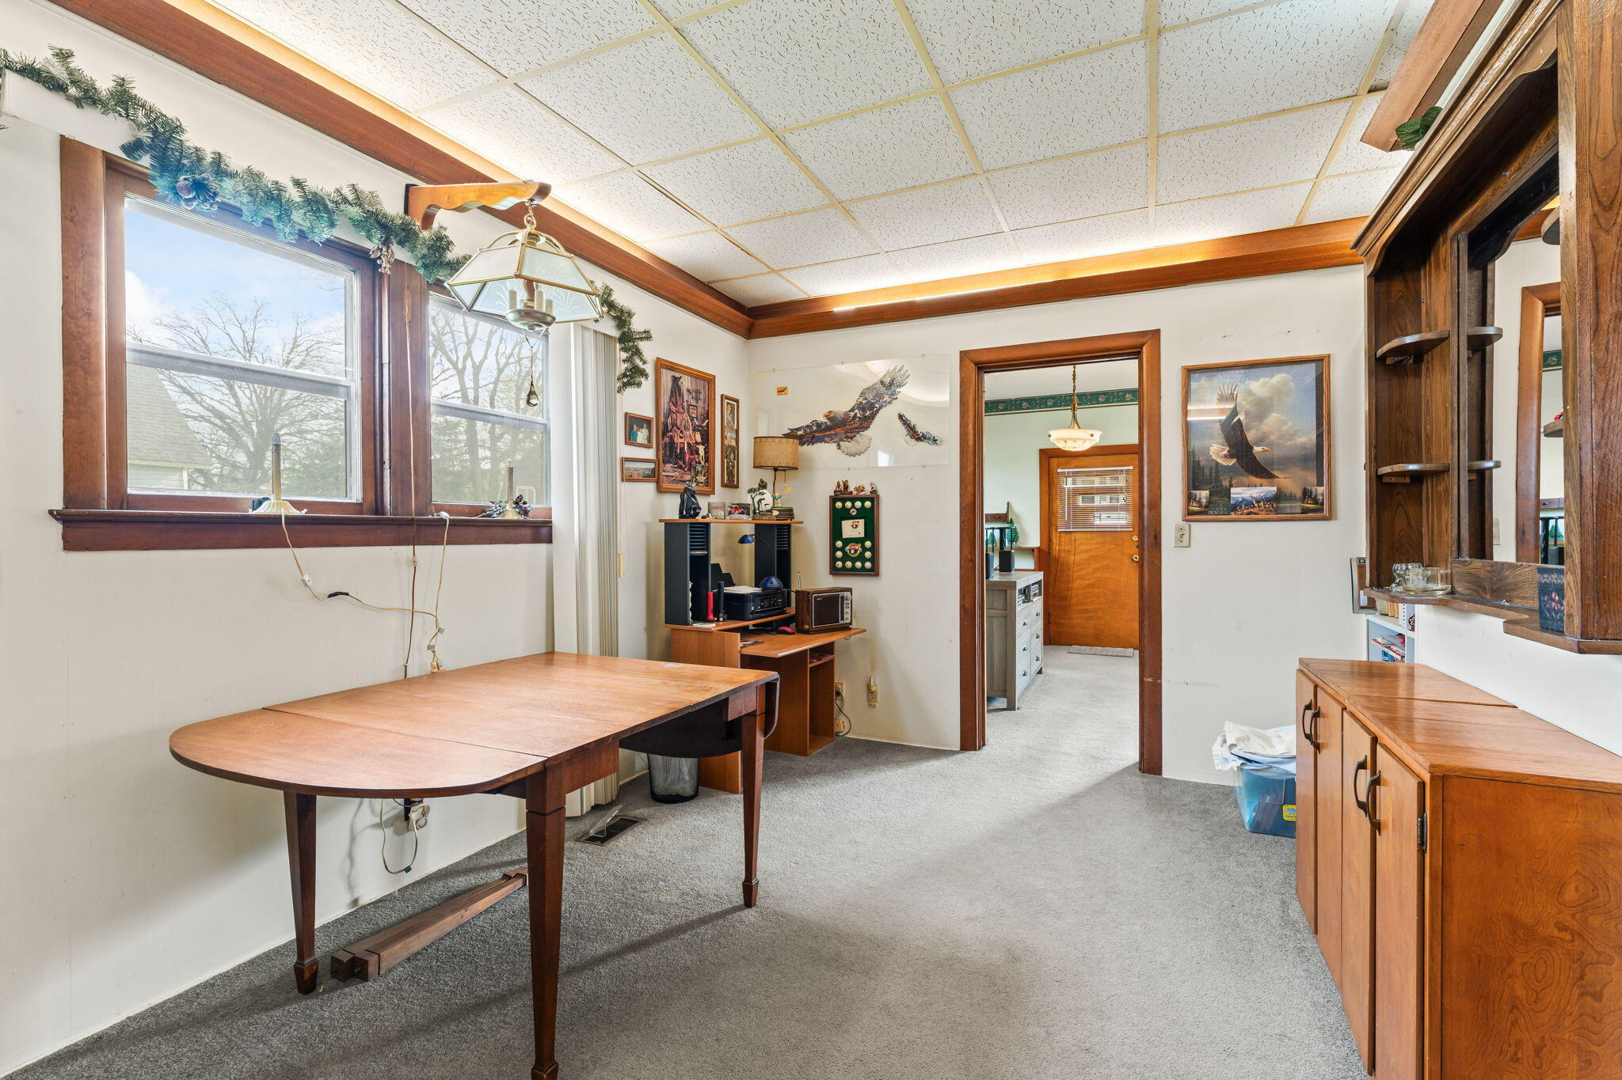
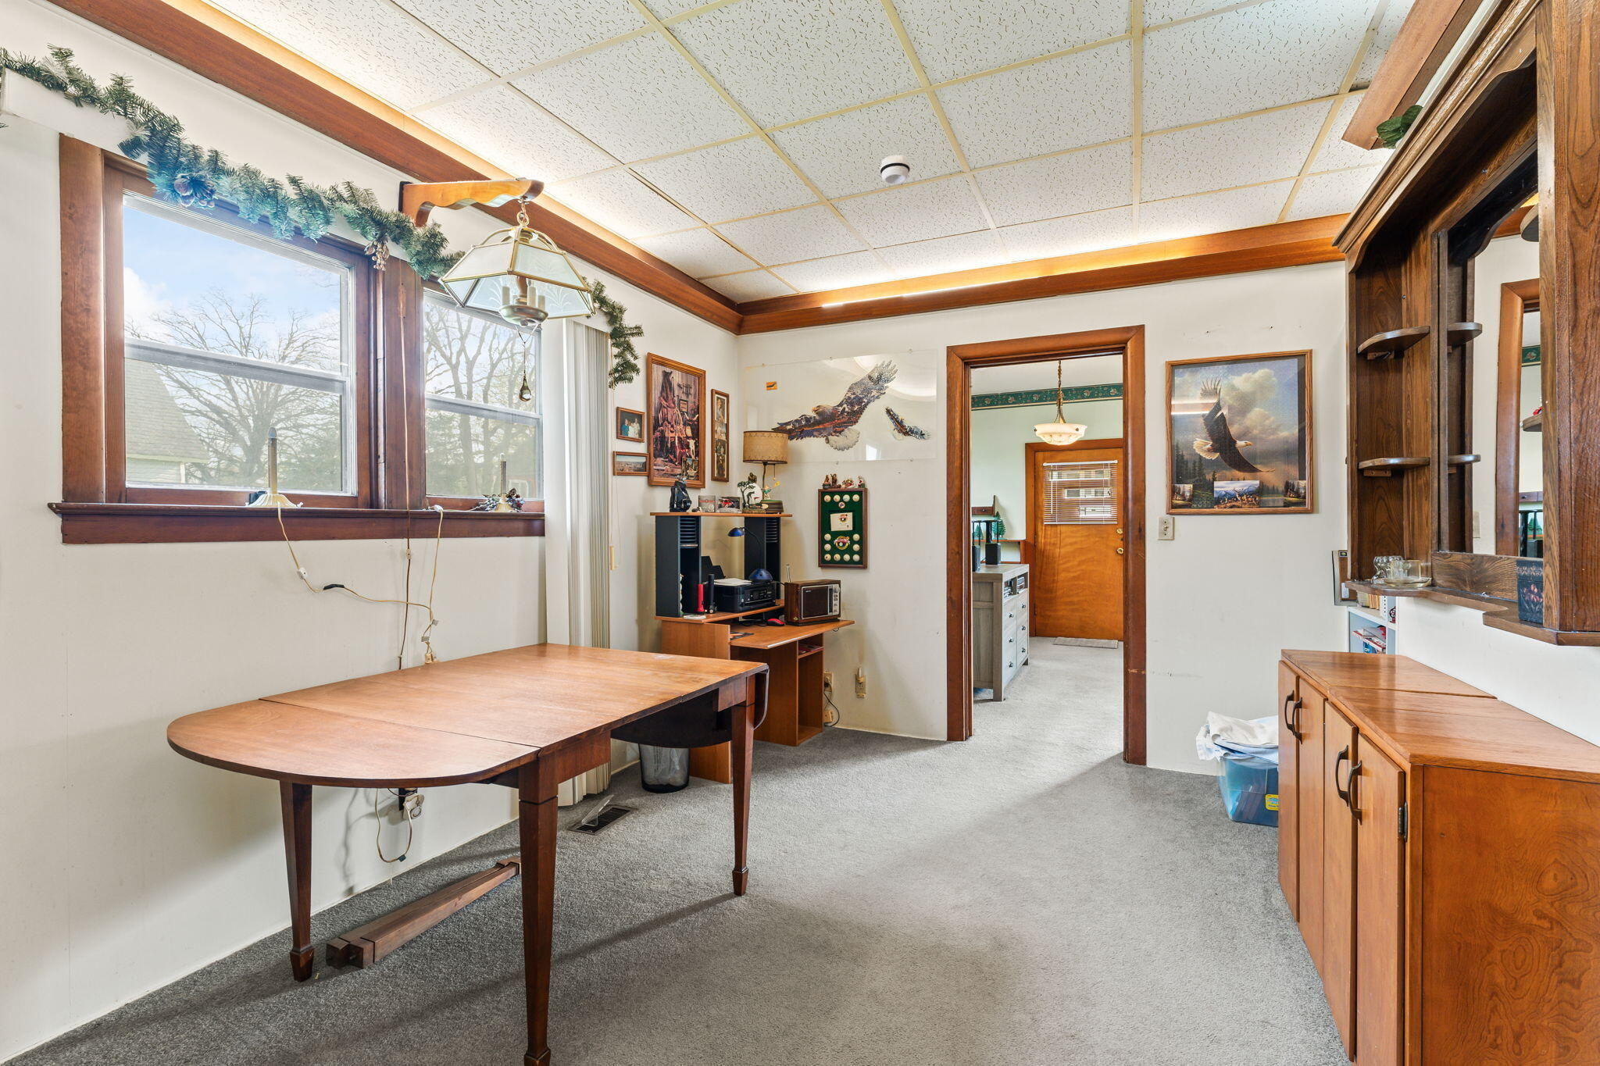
+ smoke detector [879,155,911,186]
